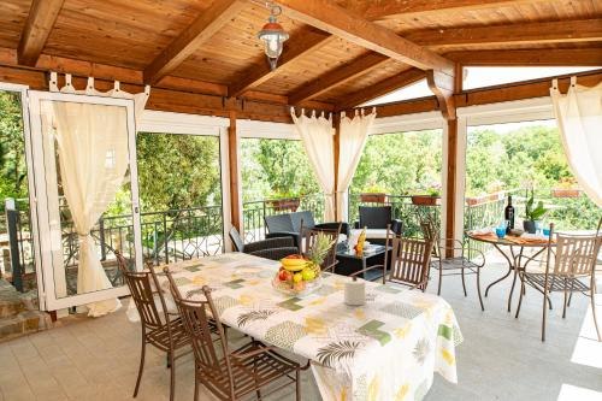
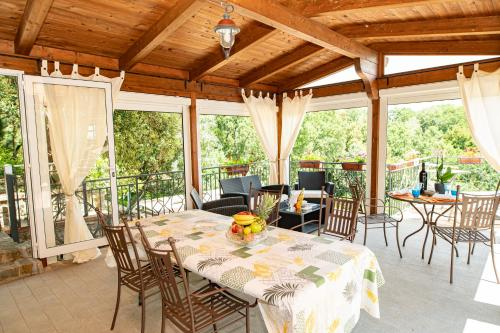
- candle [342,275,366,306]
